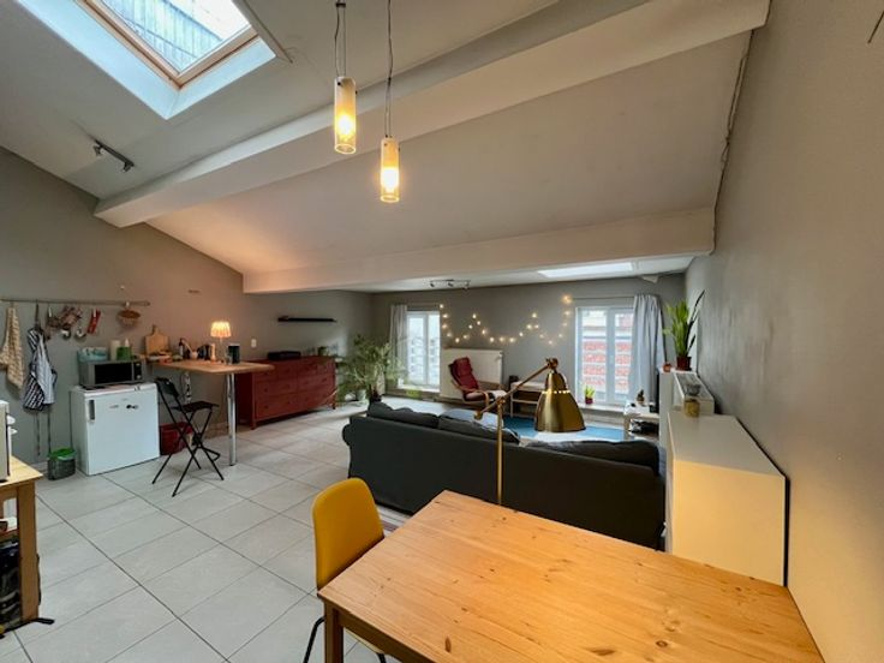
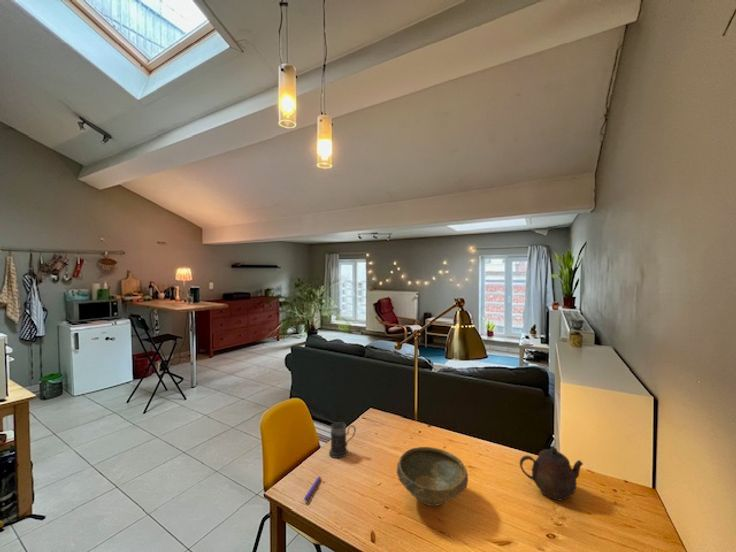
+ pen [303,475,322,502]
+ teapot [519,446,584,501]
+ mug [328,421,357,459]
+ bowl [396,446,469,507]
